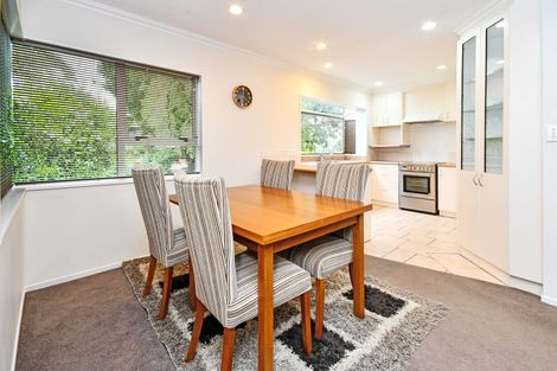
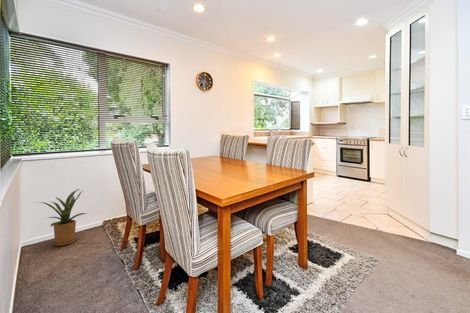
+ house plant [33,188,88,247]
